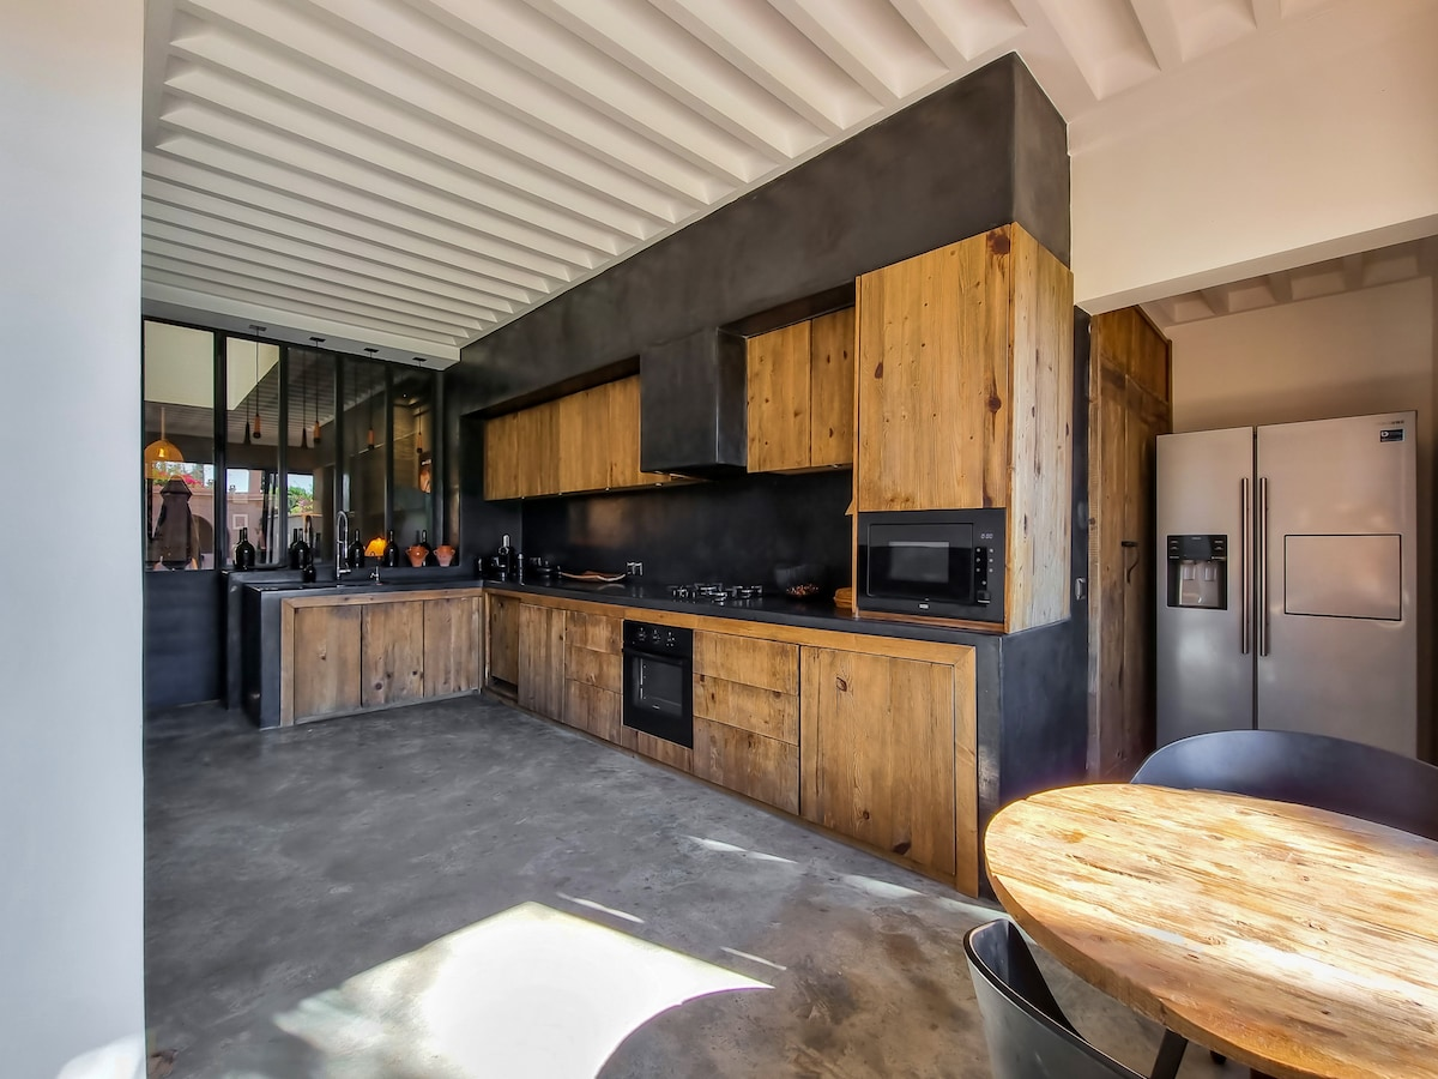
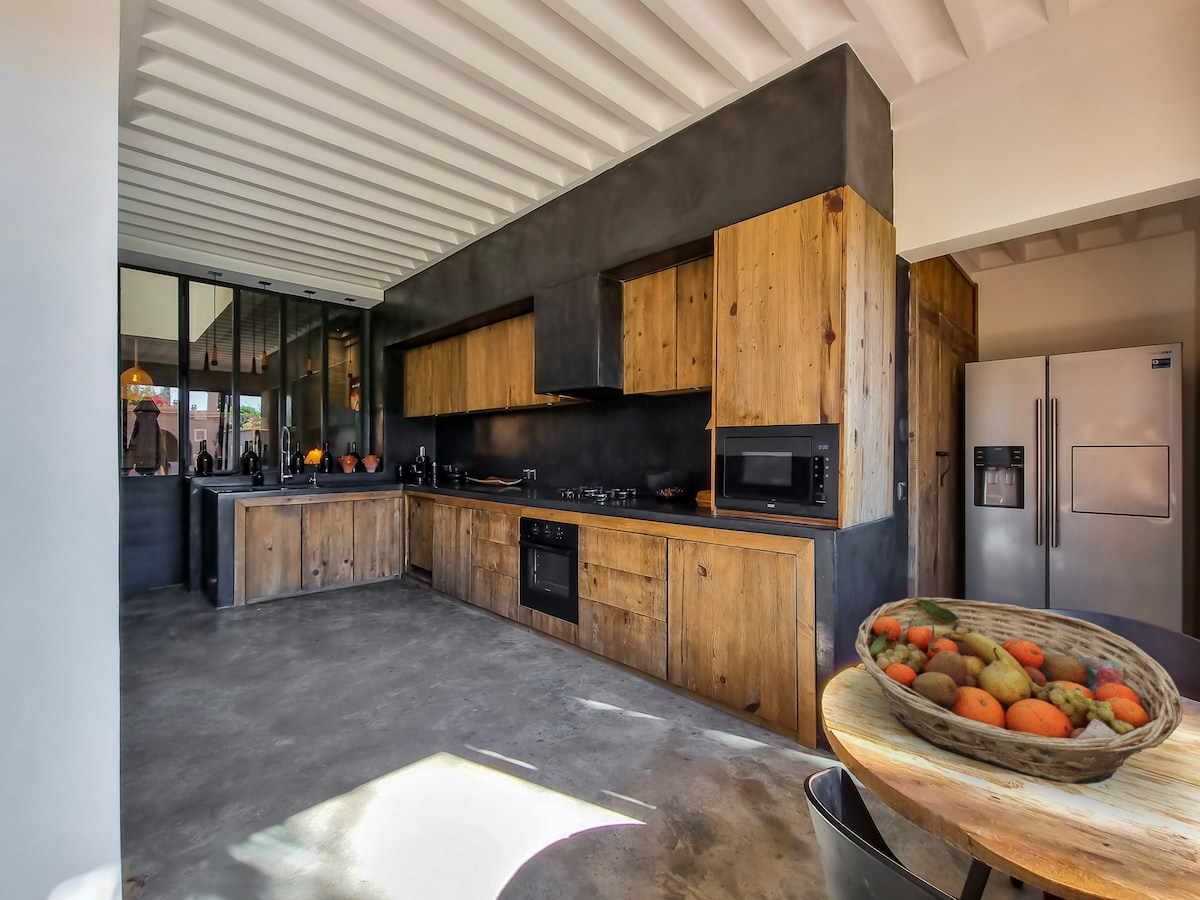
+ fruit basket [854,596,1184,785]
